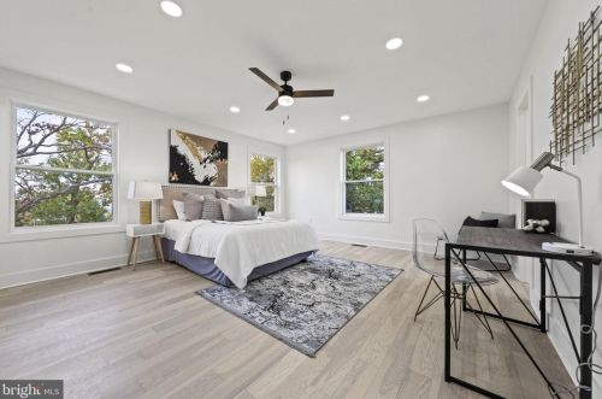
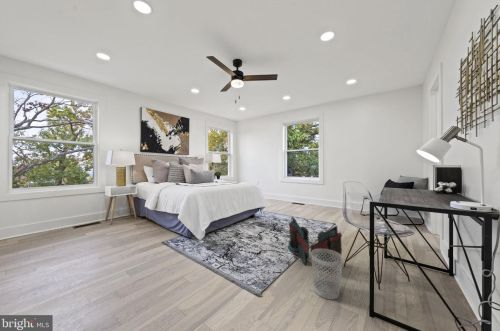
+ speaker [287,216,343,269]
+ wastebasket [311,249,344,300]
